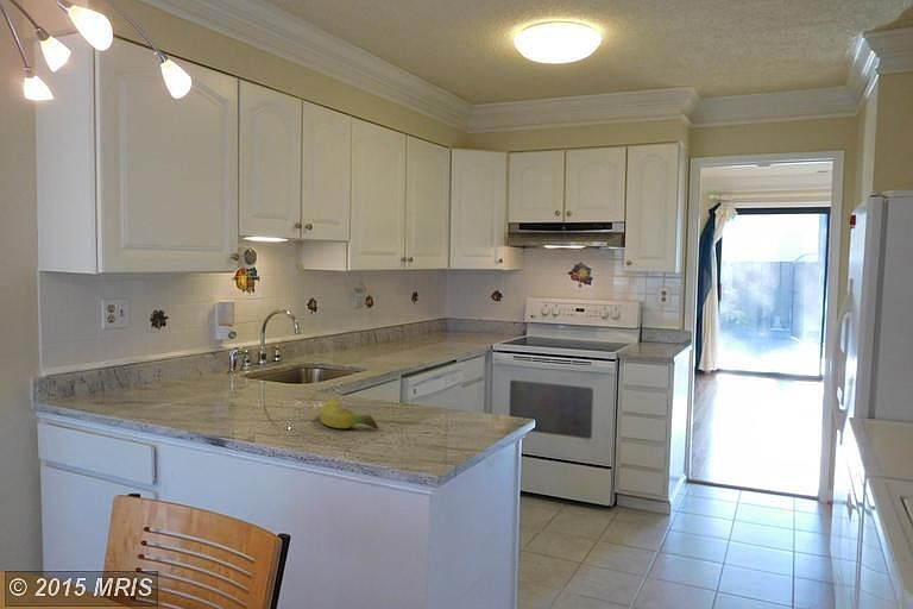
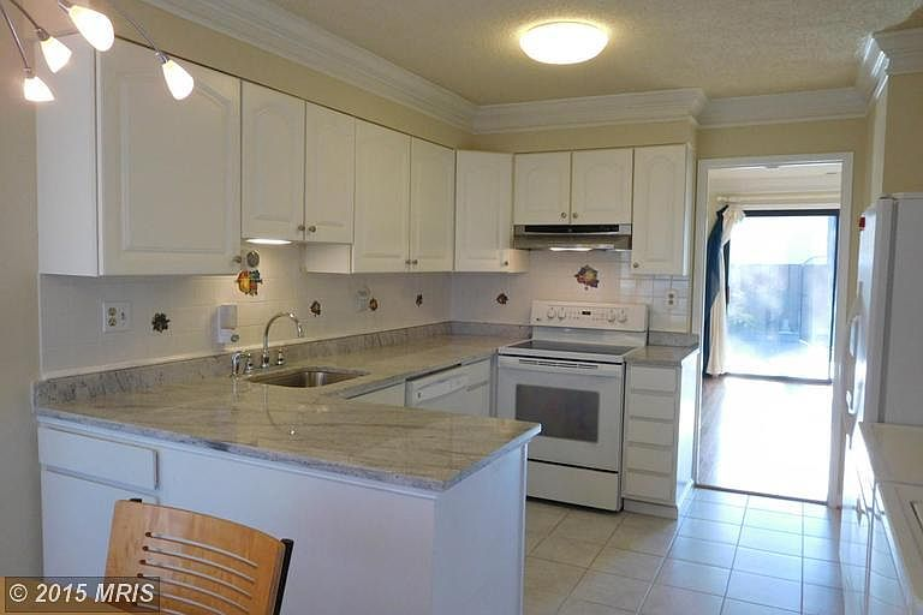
- fruit [319,397,379,431]
